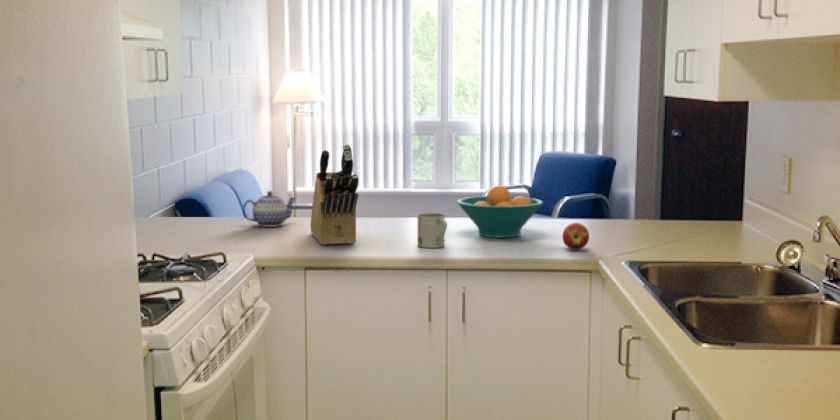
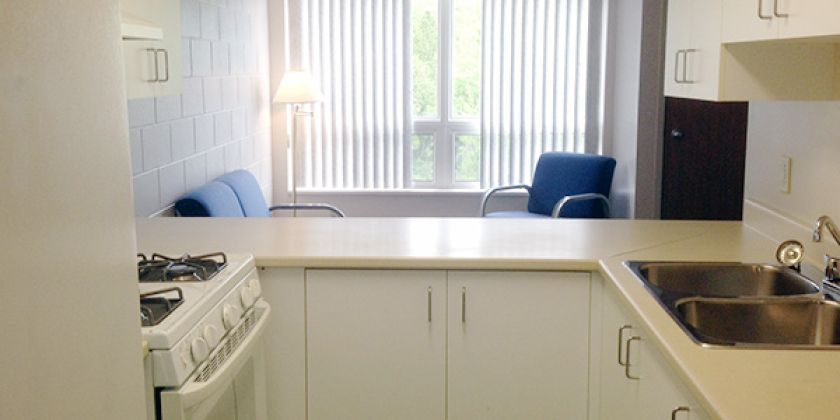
- fruit bowl [456,184,544,239]
- teapot [241,190,298,228]
- apple [561,222,590,250]
- knife block [309,143,360,246]
- mug [416,212,448,249]
